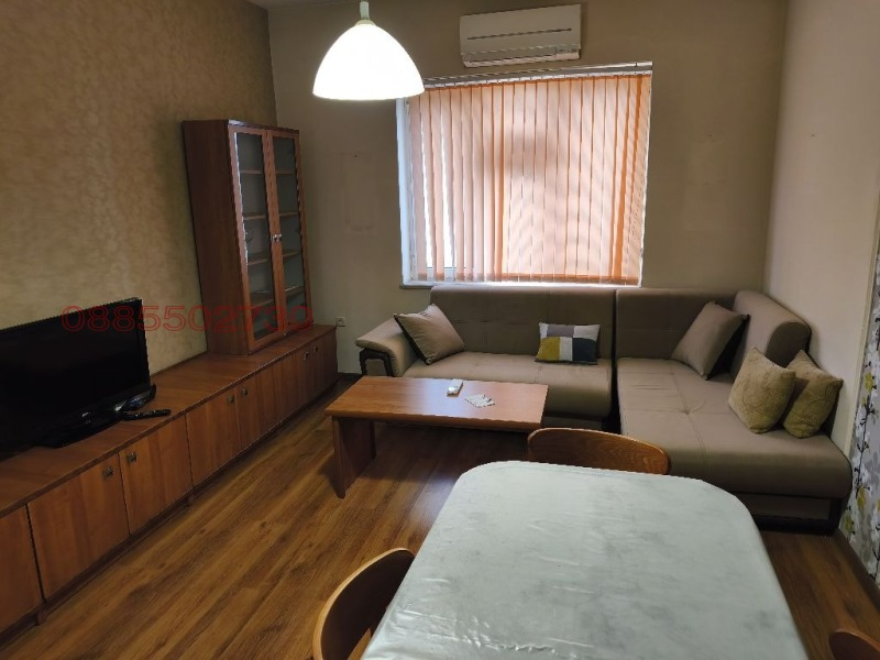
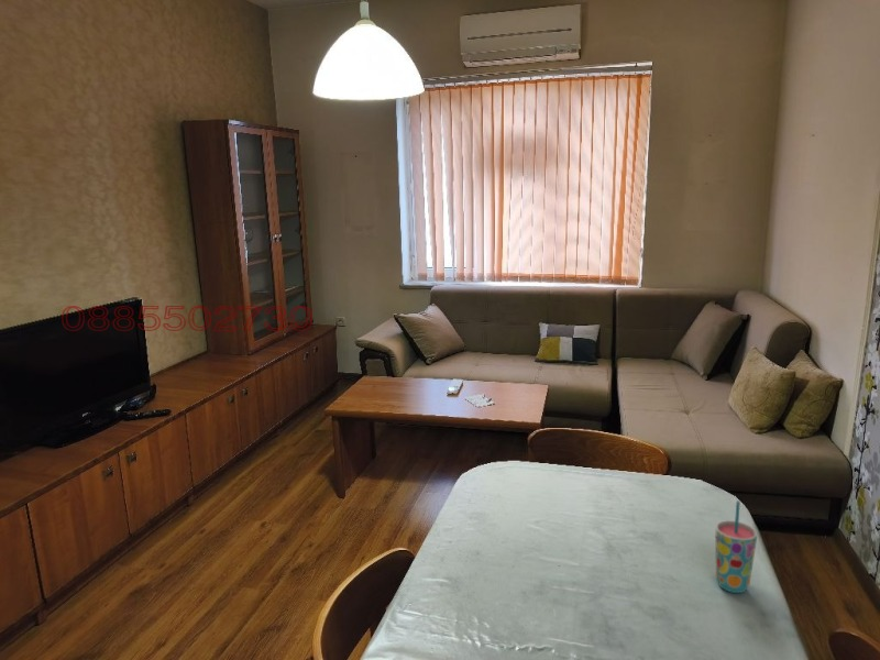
+ cup [715,501,758,594]
